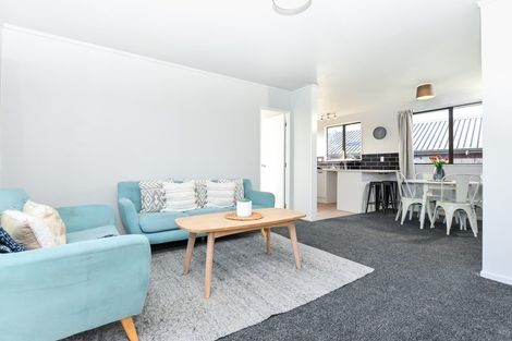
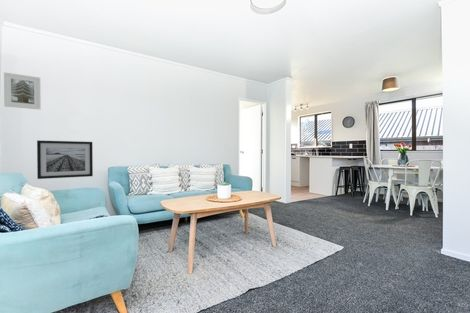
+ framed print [3,71,42,111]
+ wall art [36,139,94,180]
